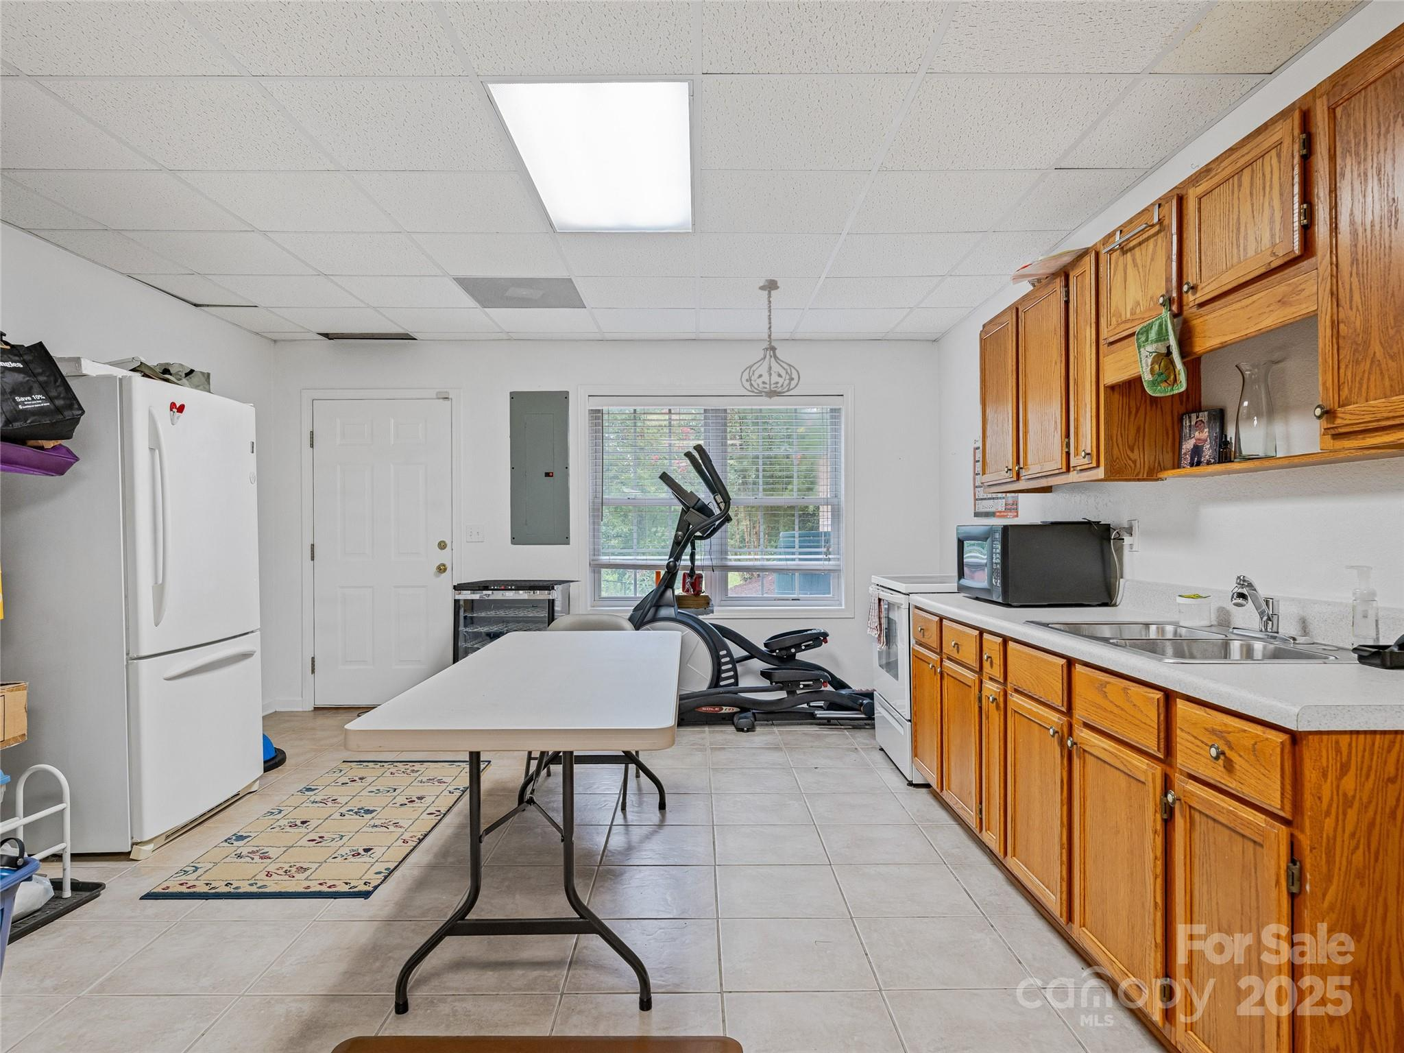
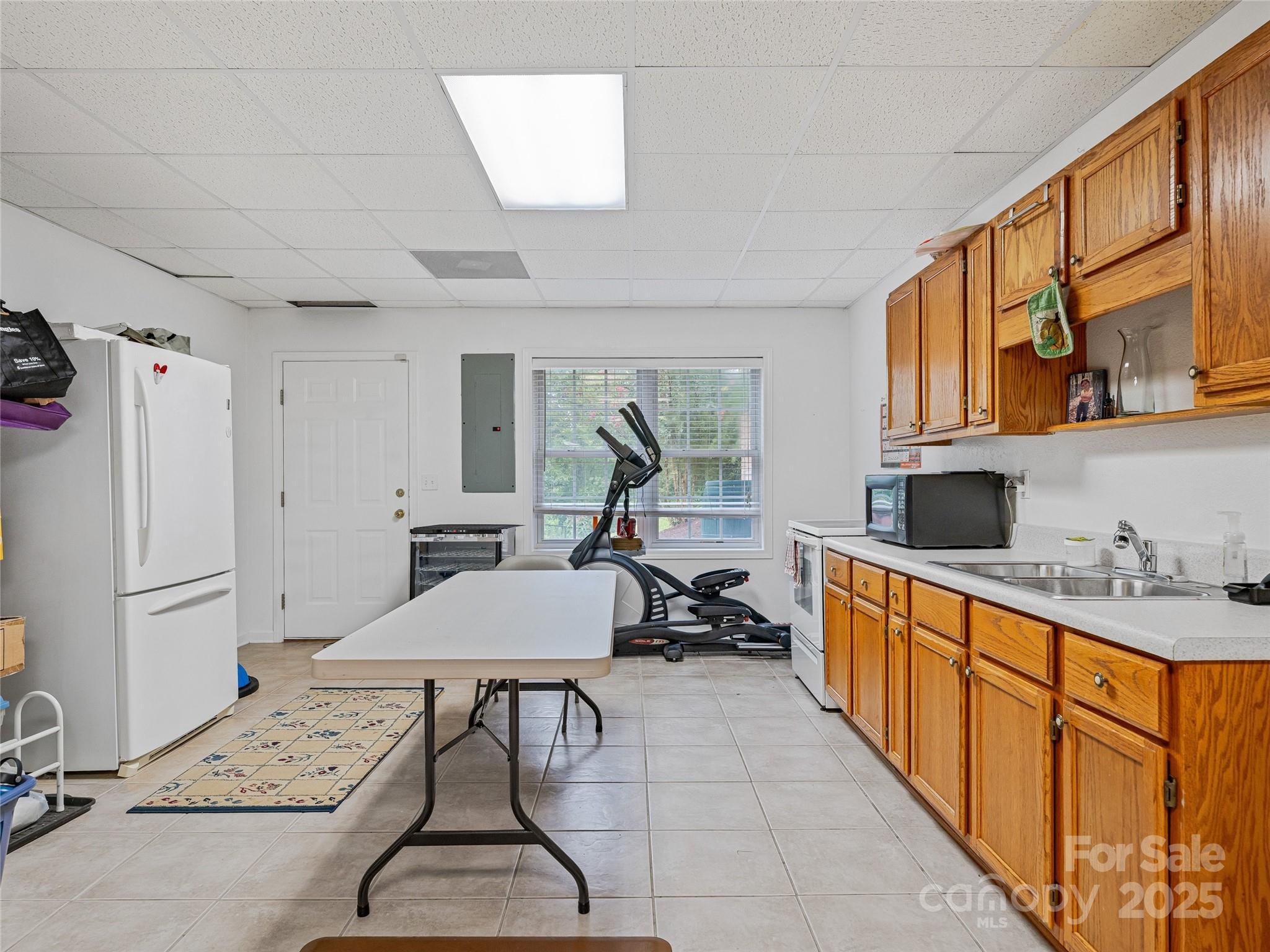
- ceiling light fixture [738,279,800,400]
